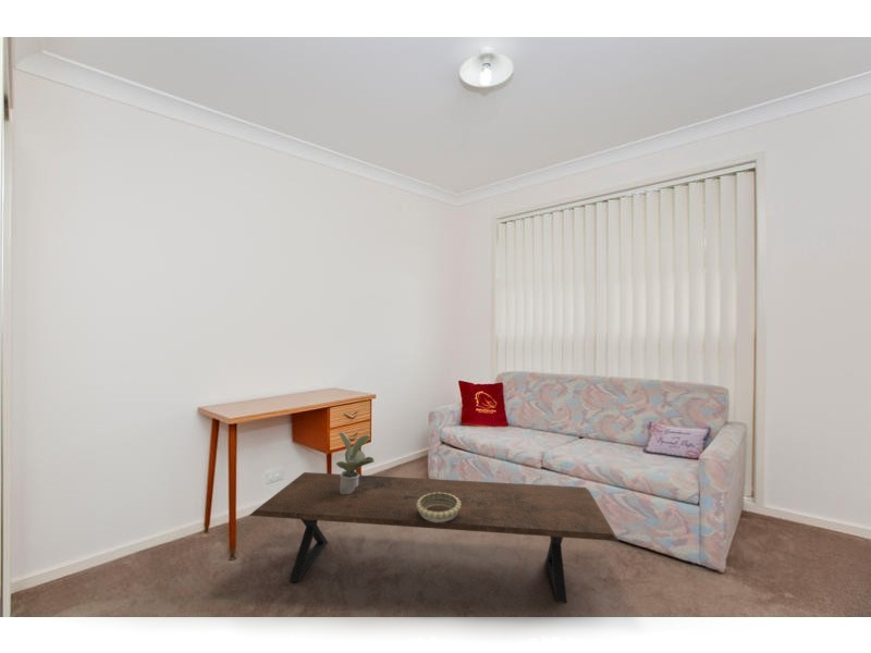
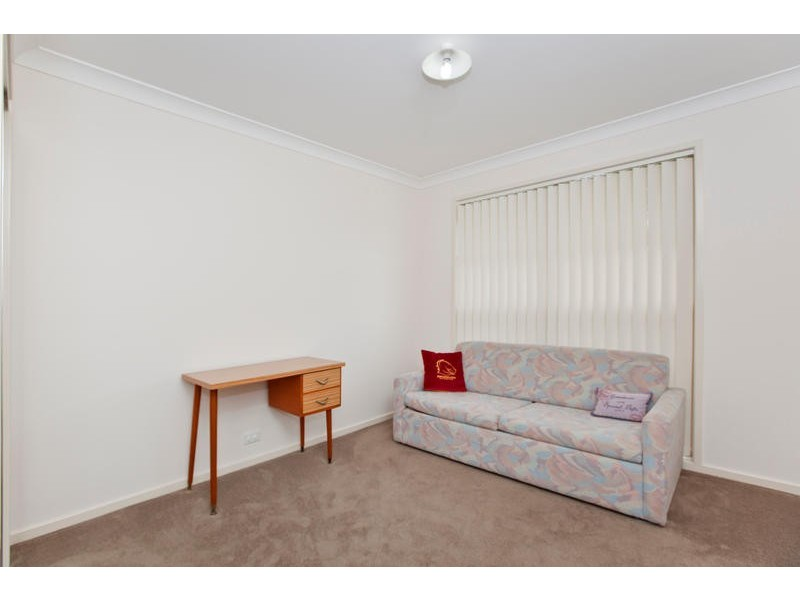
- coffee table [248,471,619,604]
- potted plant [335,431,376,494]
- decorative bowl [416,492,462,522]
